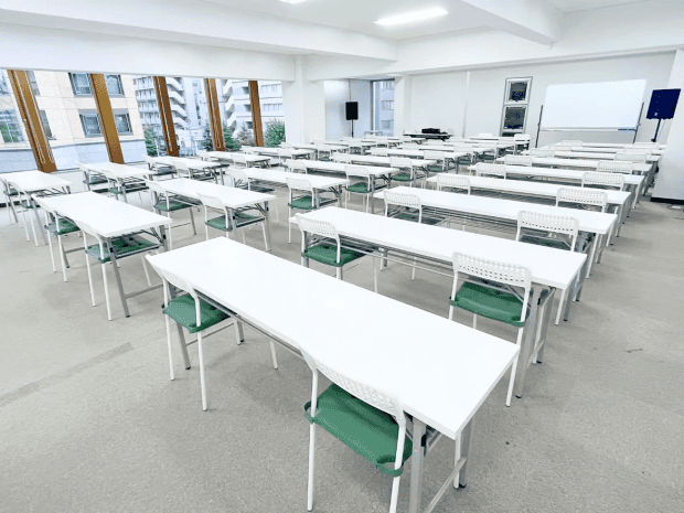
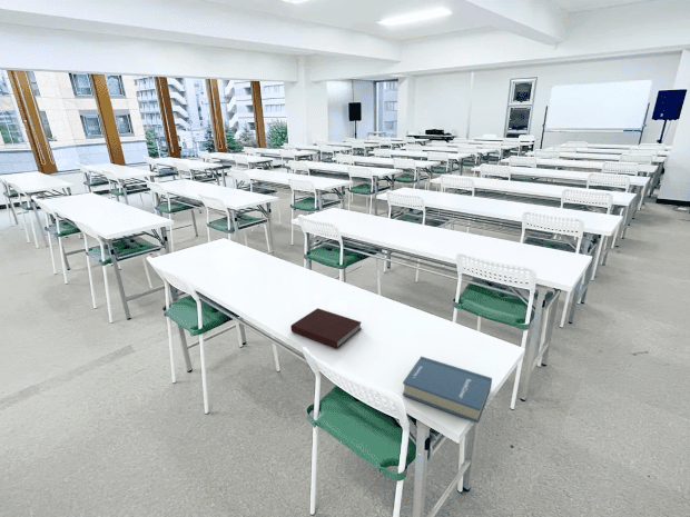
+ notebook [289,307,363,349]
+ hardback book [402,355,493,425]
